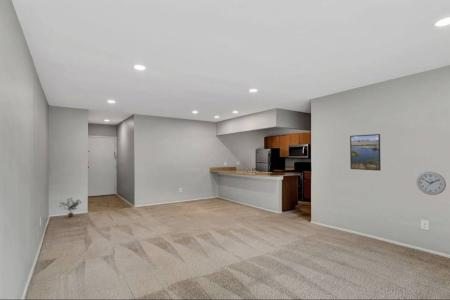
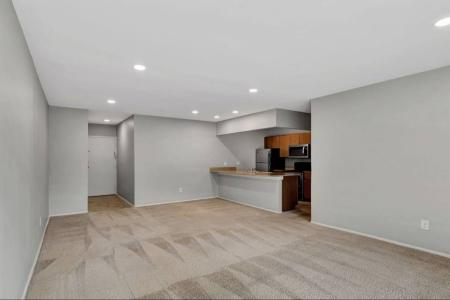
- potted plant [59,197,82,218]
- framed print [349,133,382,172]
- wall clock [416,171,447,196]
